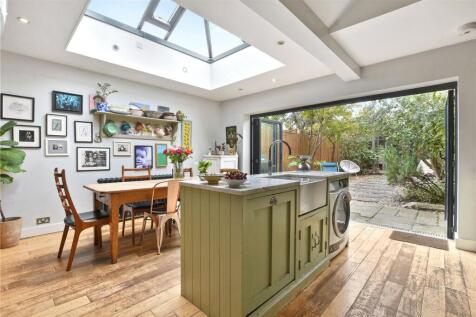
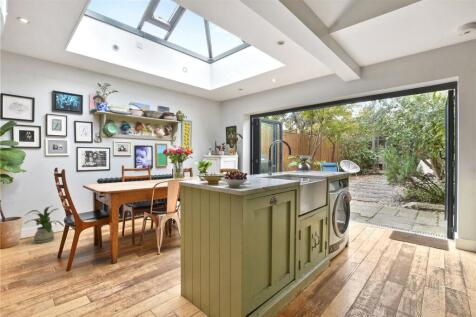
+ house plant [23,205,65,244]
